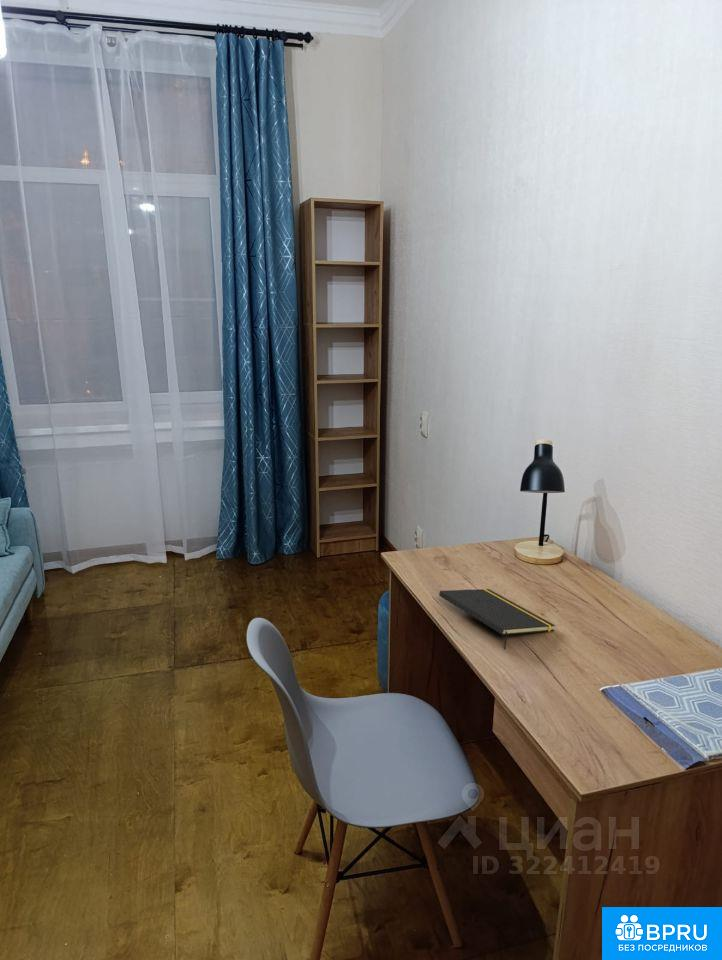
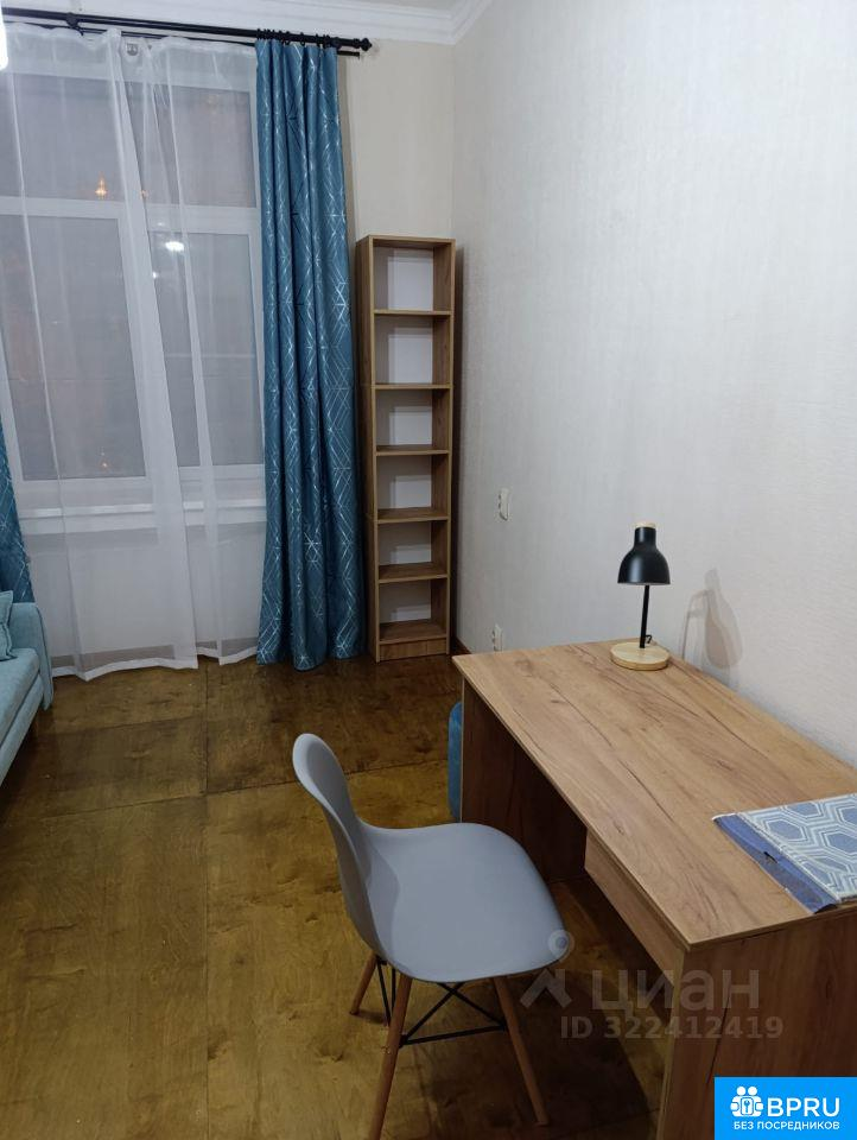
- notepad [438,588,556,650]
